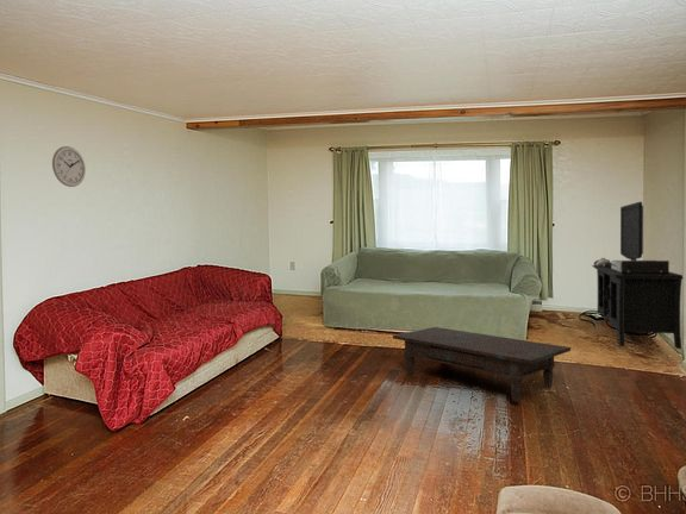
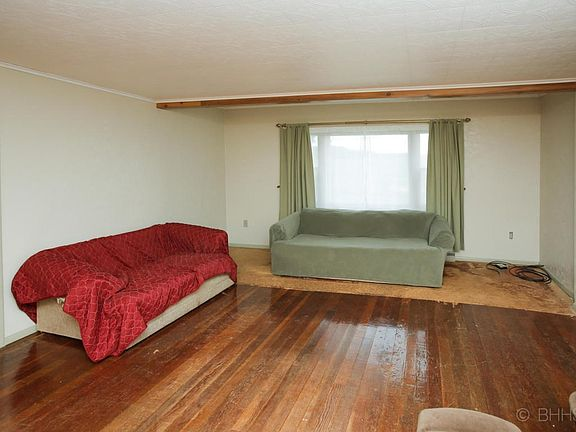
- media console [591,201,684,350]
- wall clock [51,145,87,188]
- coffee table [392,326,572,402]
